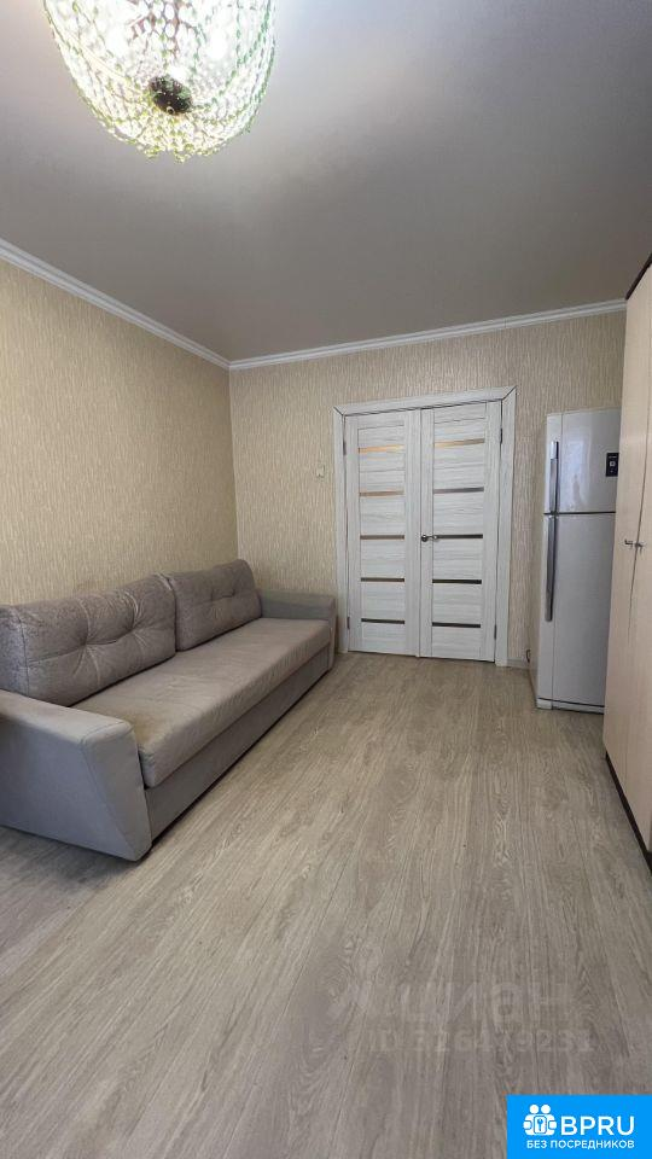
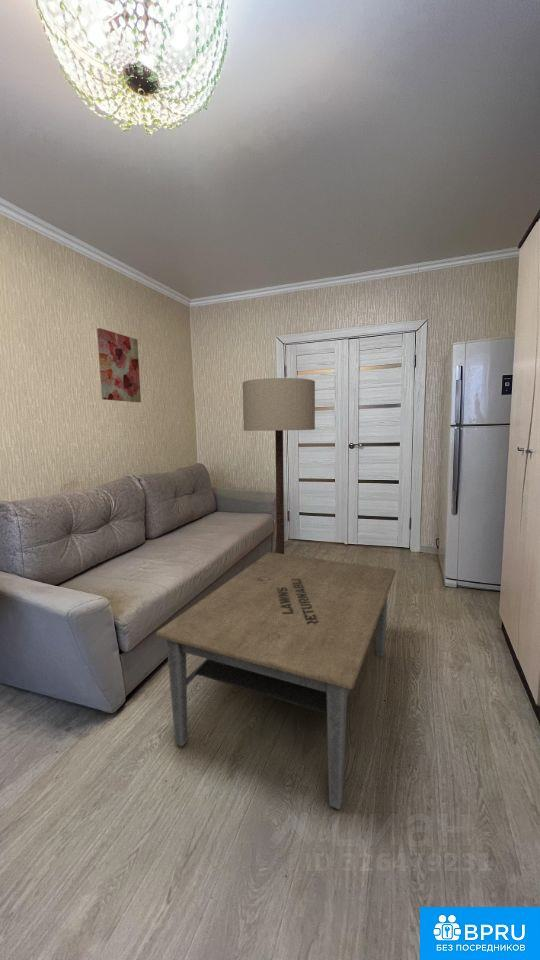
+ floor lamp [242,377,316,554]
+ coffee table [155,551,397,810]
+ wall art [96,327,142,403]
